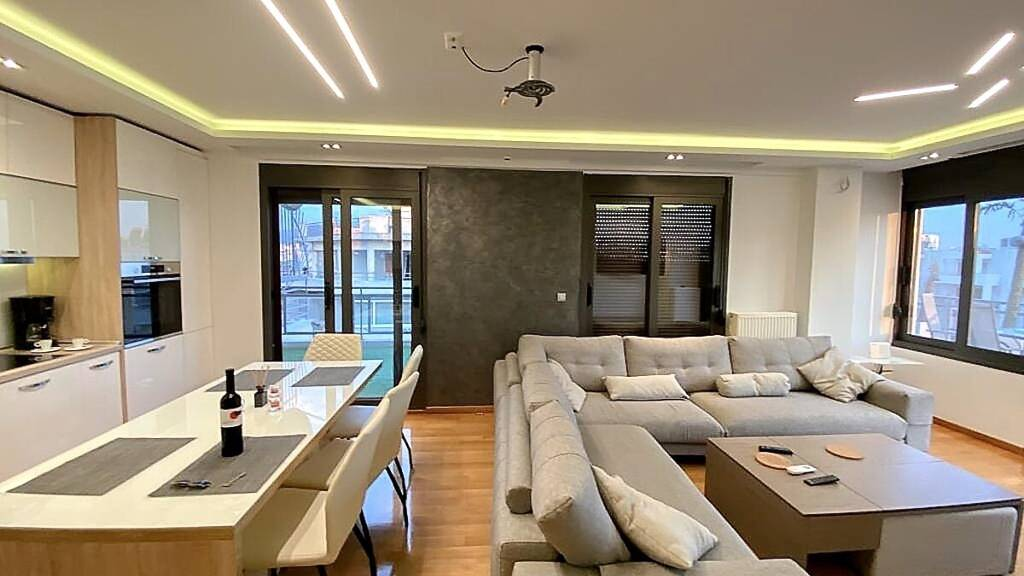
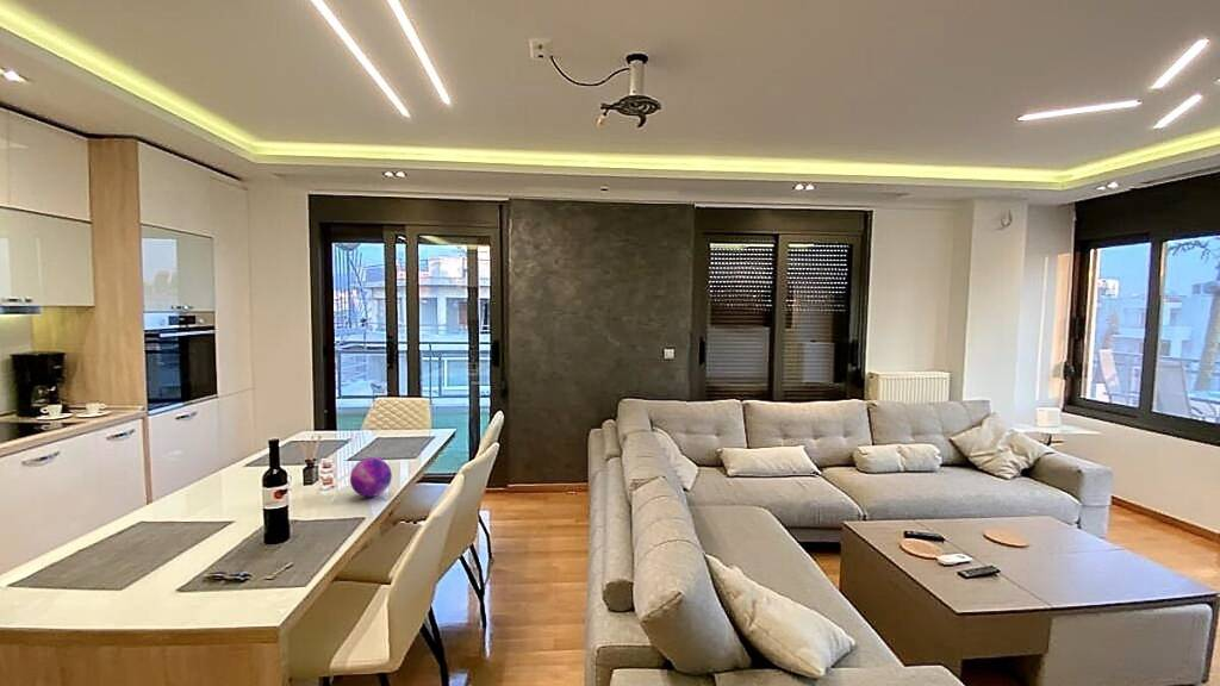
+ decorative orb [349,456,393,498]
